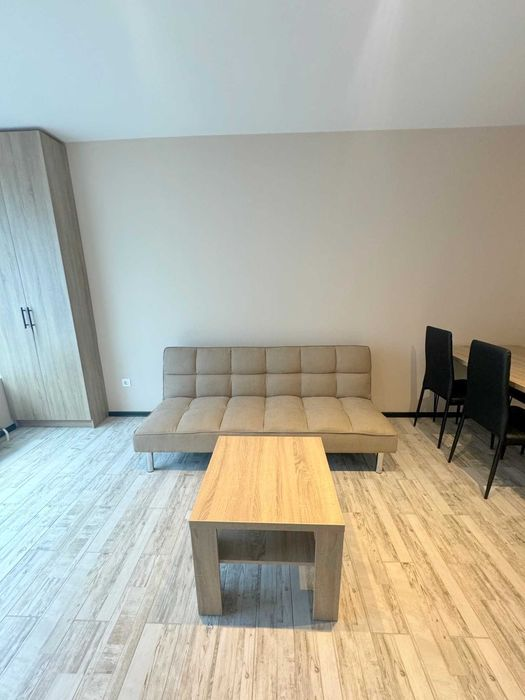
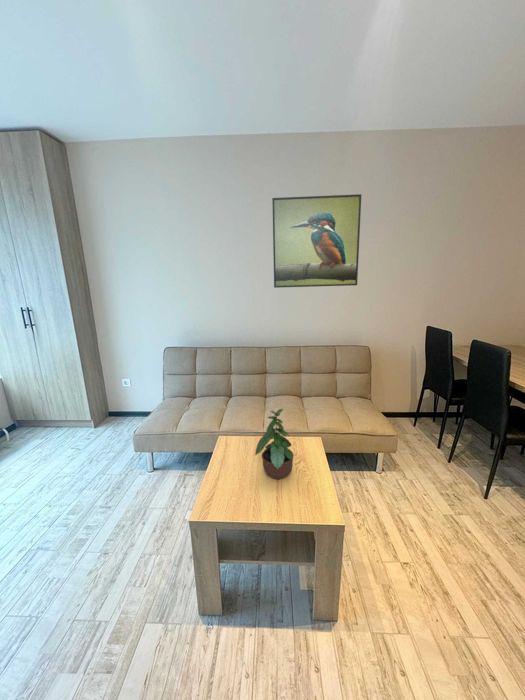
+ potted plant [254,408,295,480]
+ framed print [271,193,362,289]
